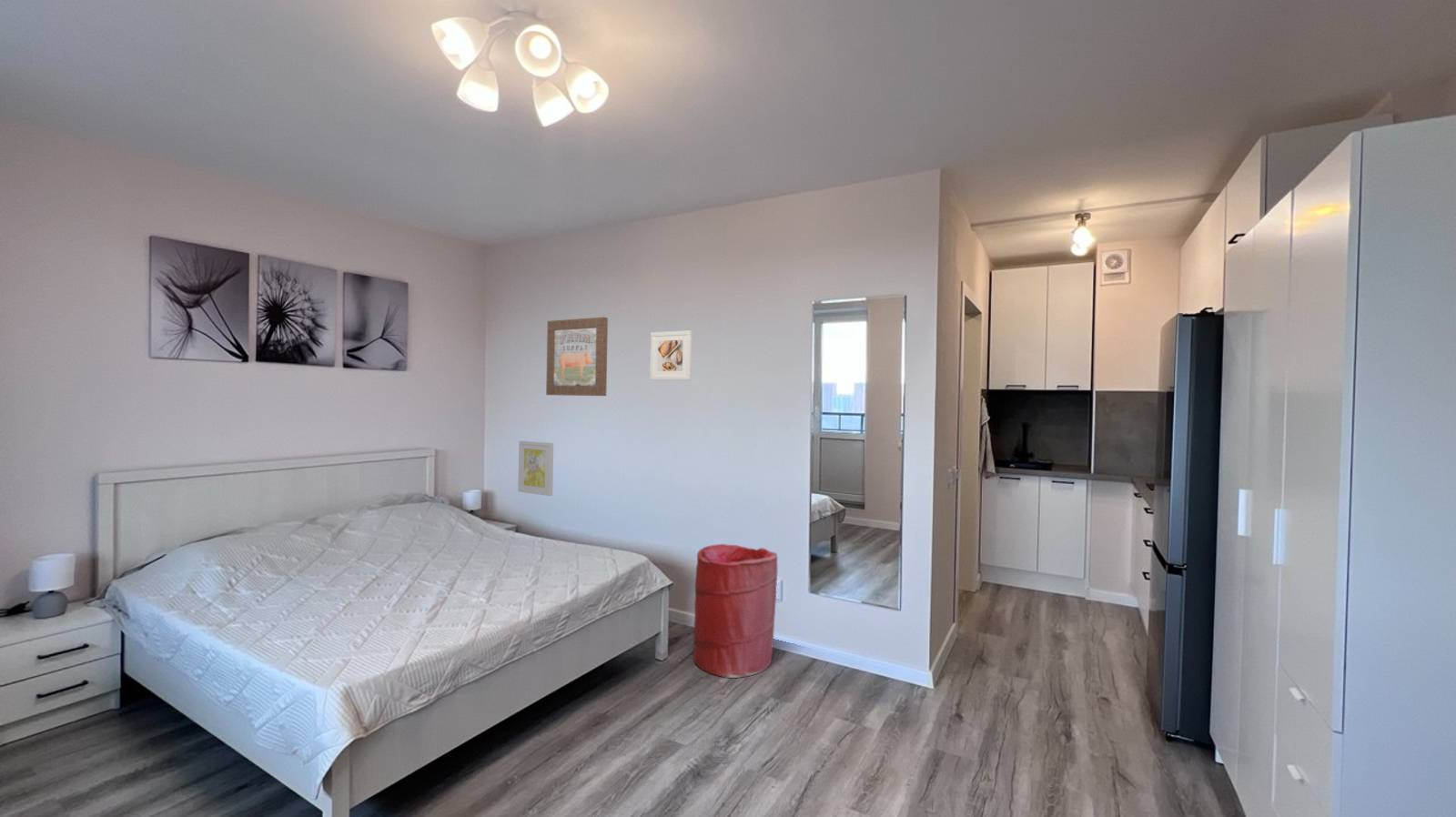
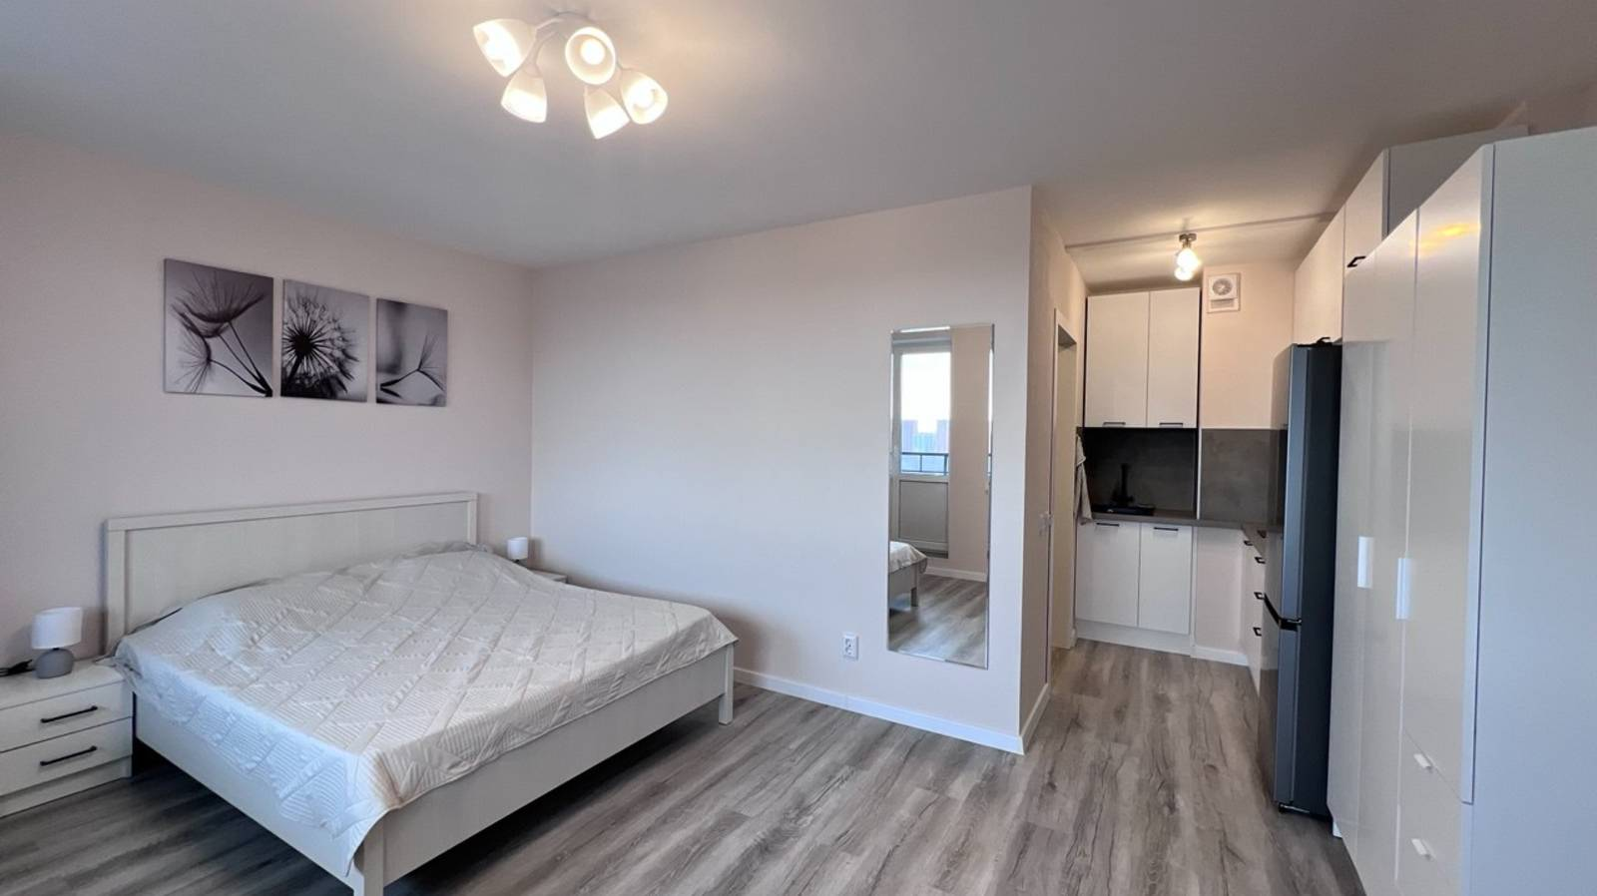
- laundry hamper [693,543,778,679]
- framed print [649,329,693,380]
- wall art [545,317,609,397]
- wall art [517,440,554,497]
